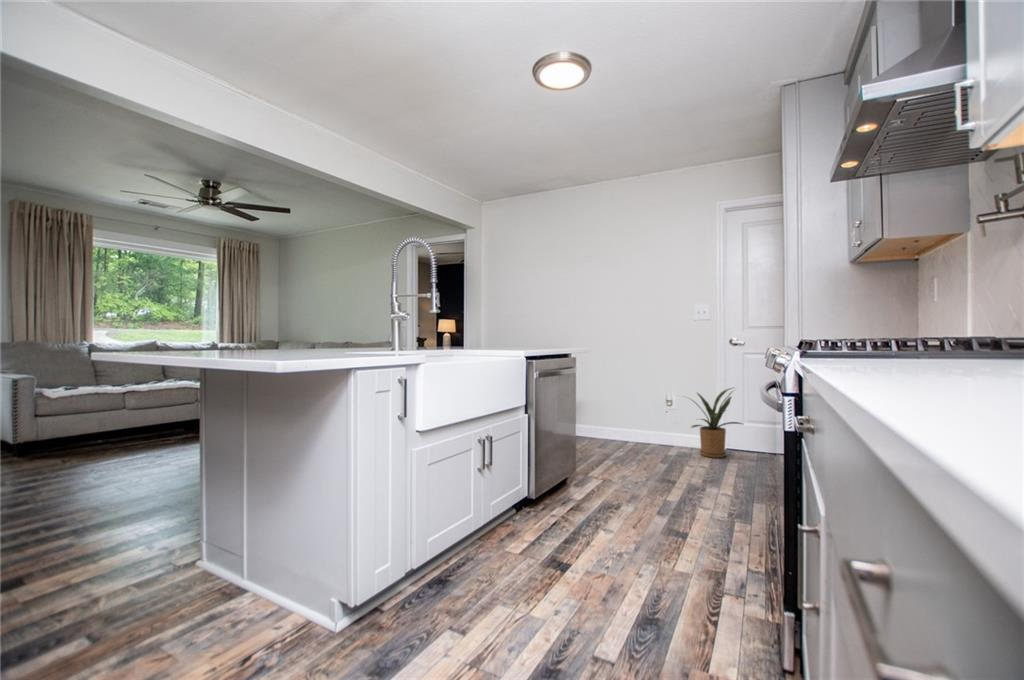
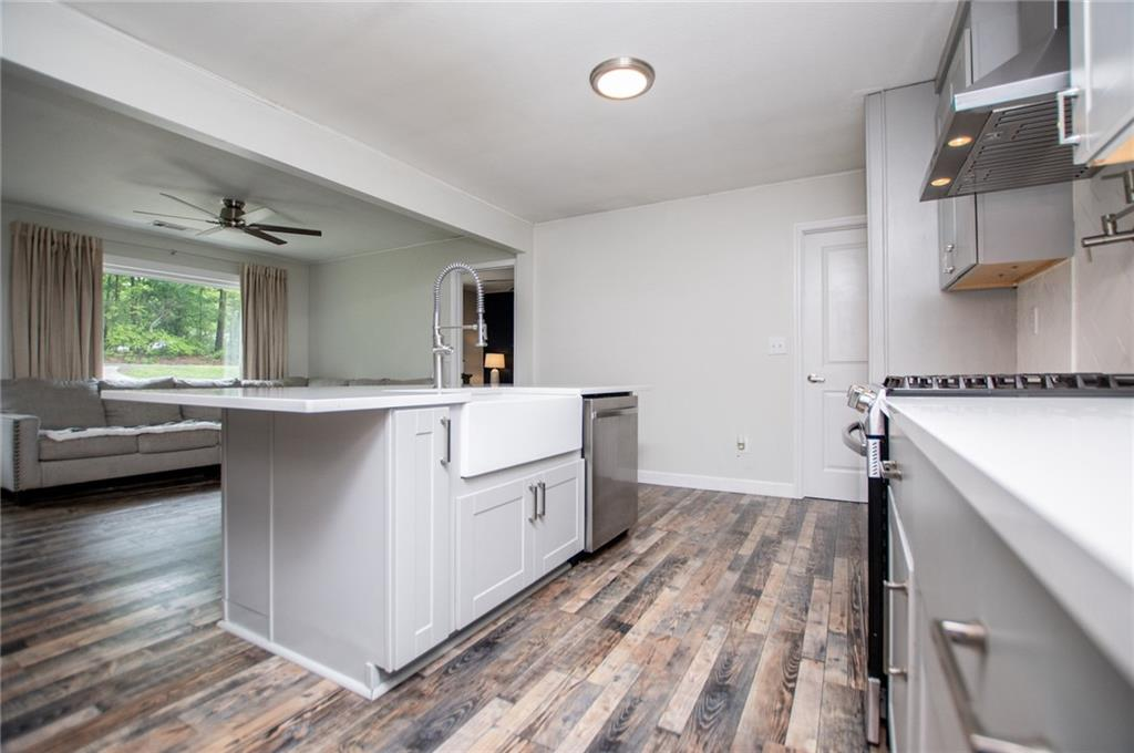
- house plant [676,386,743,459]
